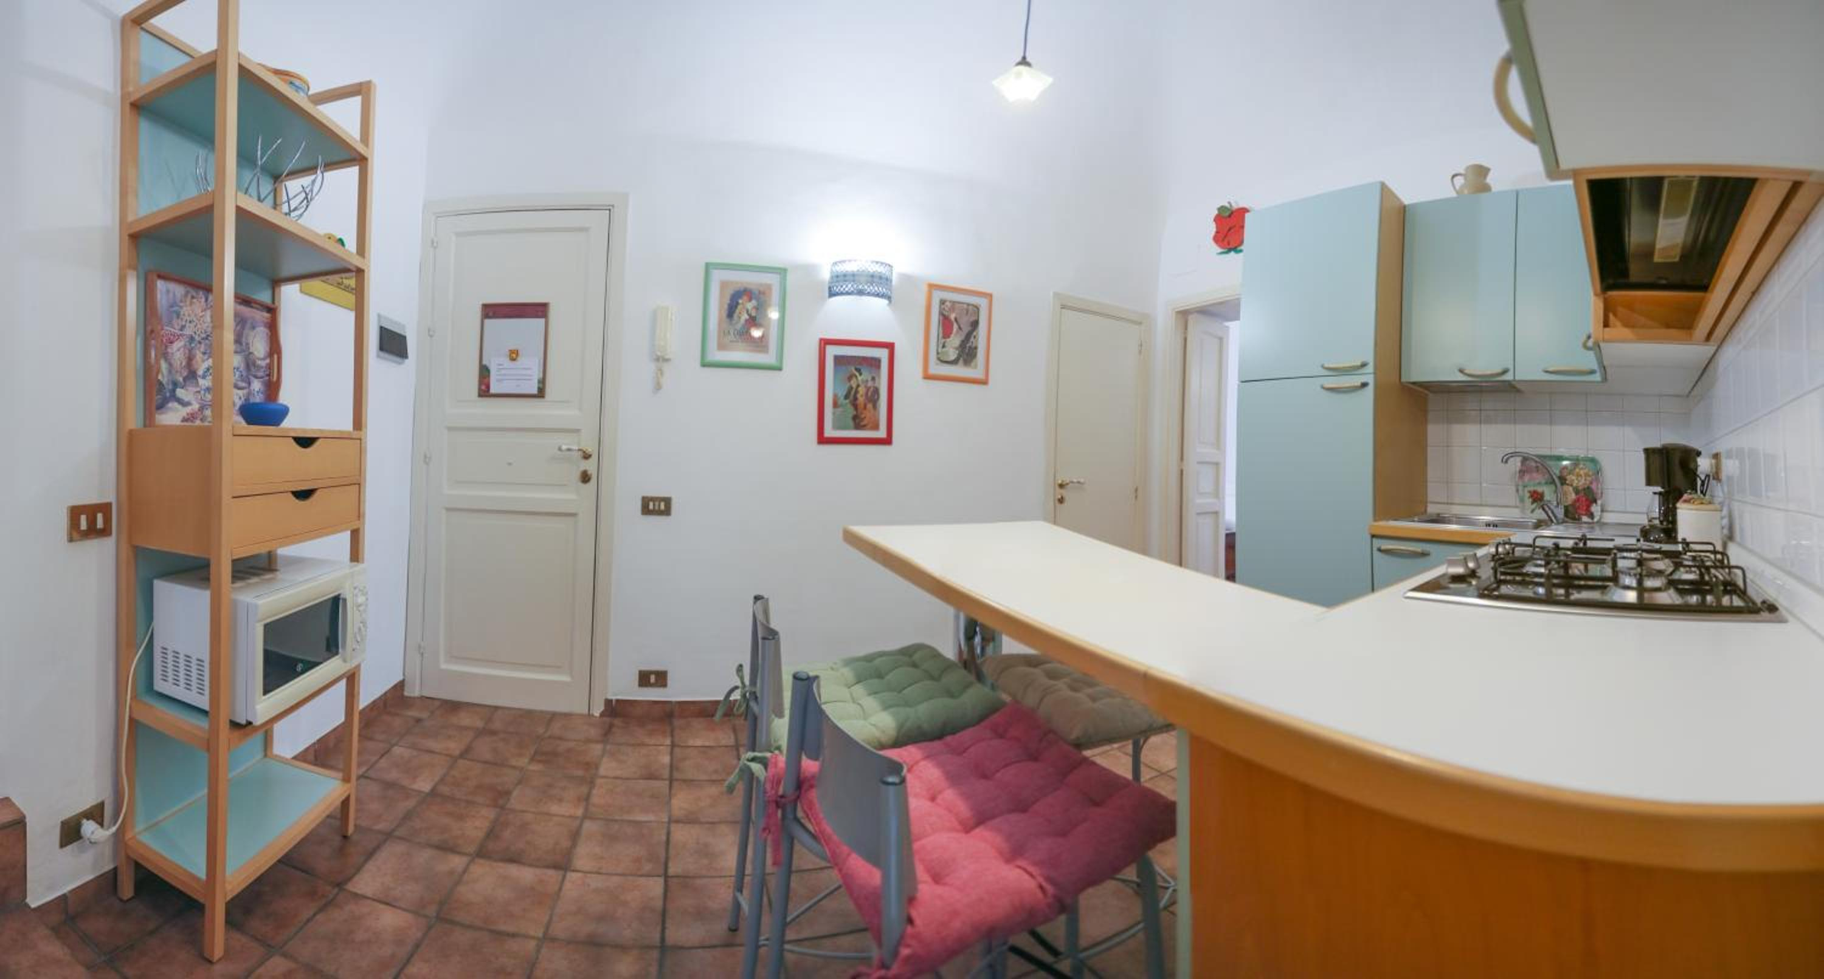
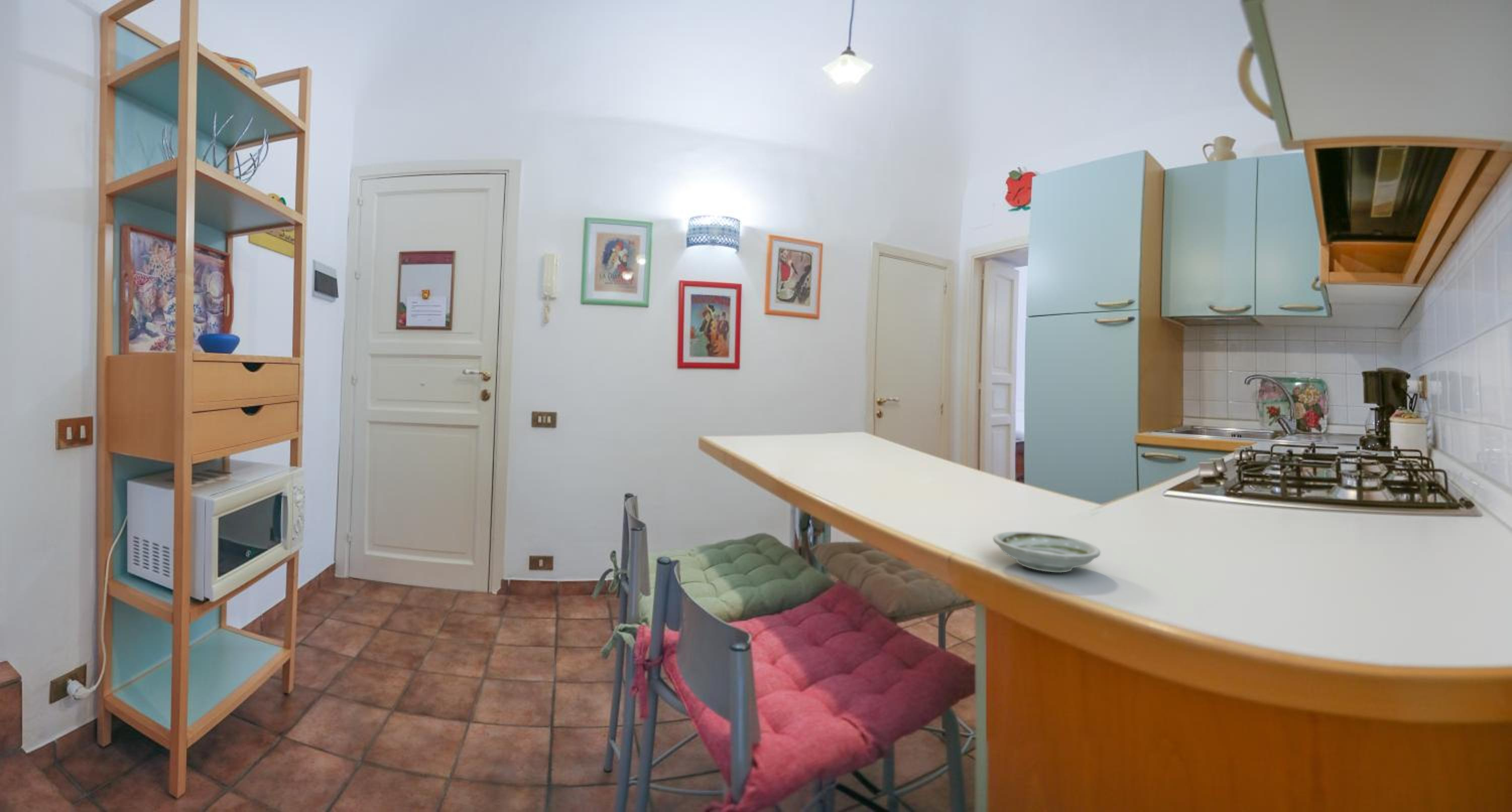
+ saucer [992,531,1101,573]
